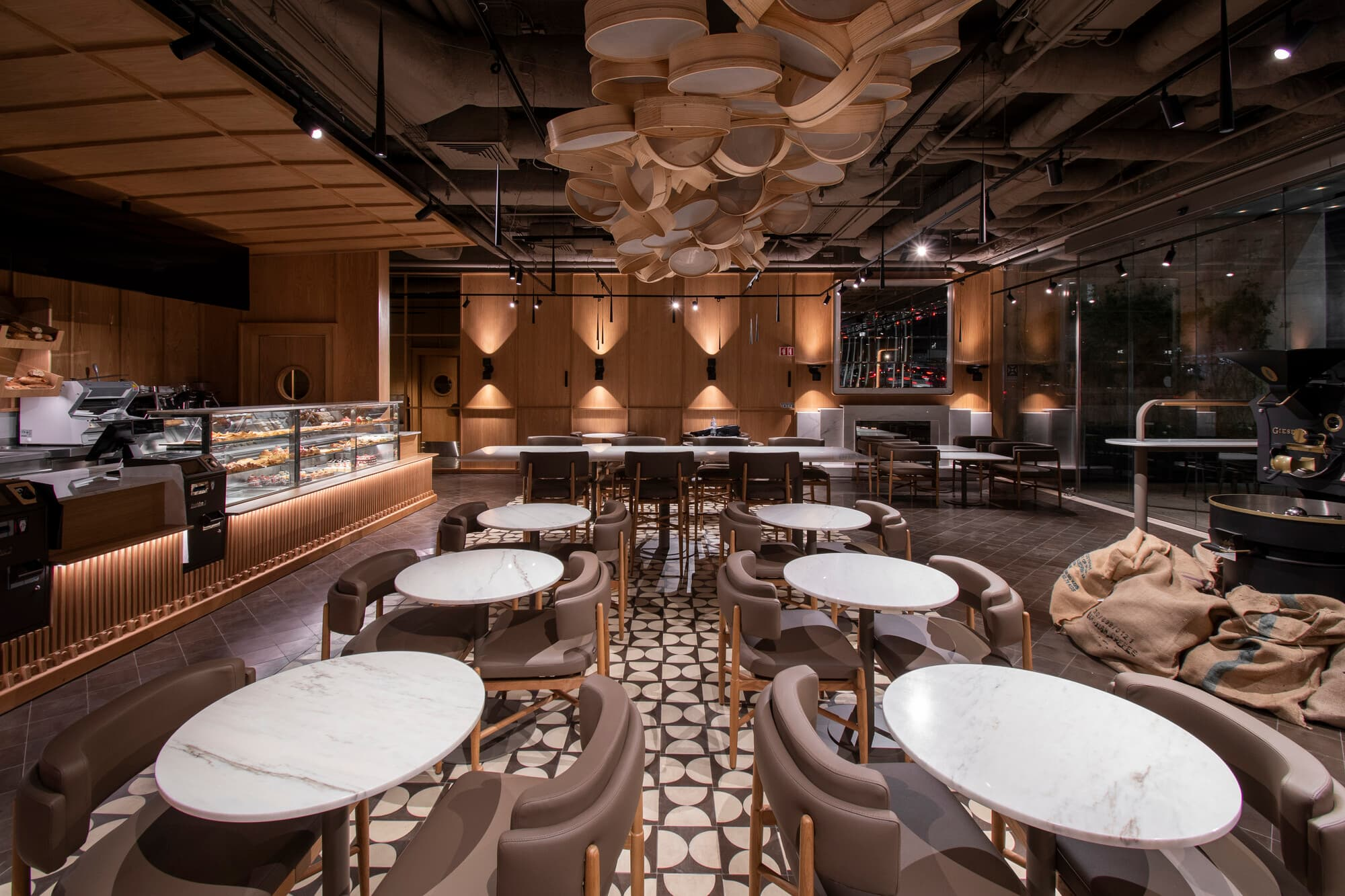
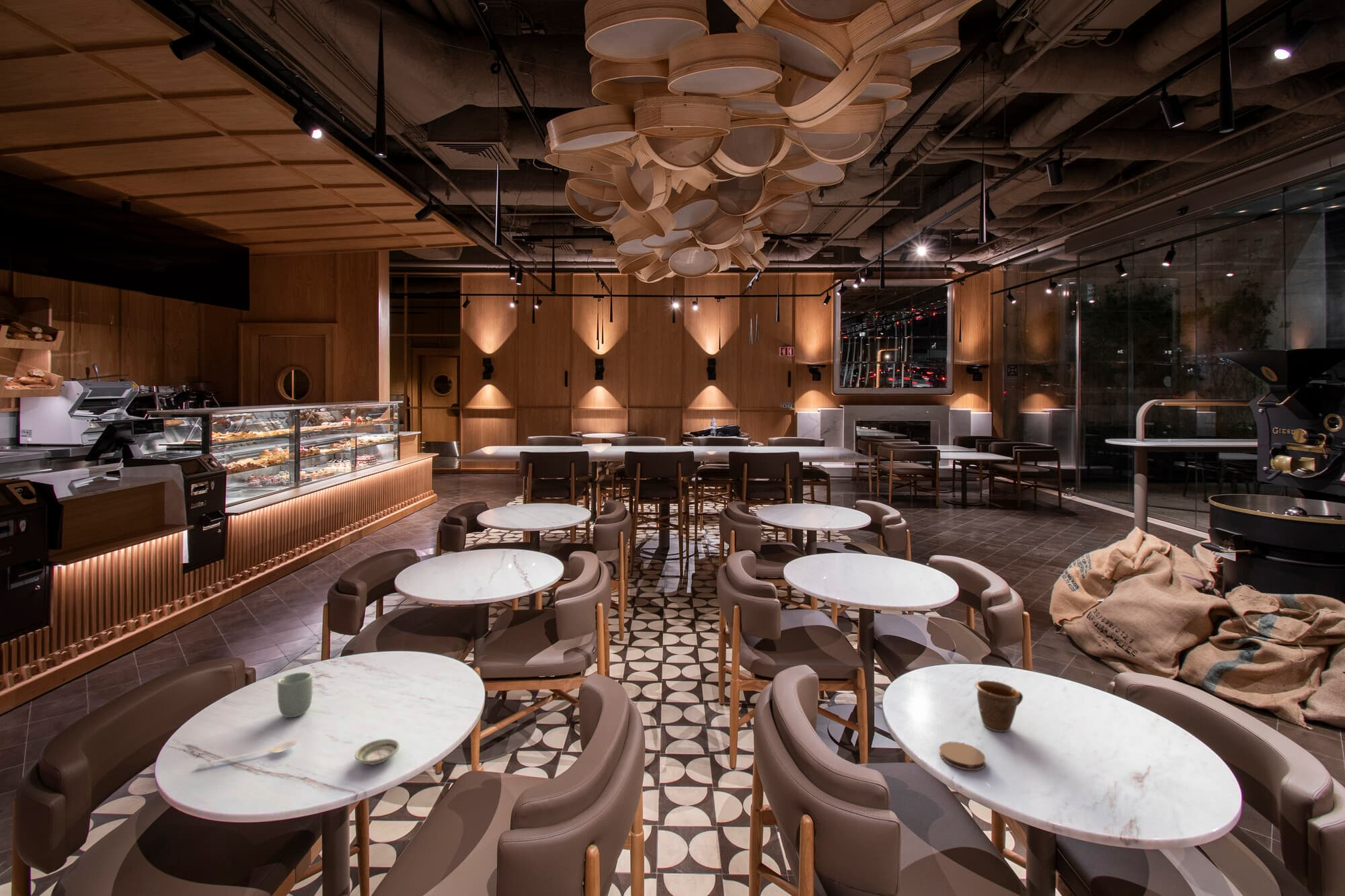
+ saucer [354,738,400,766]
+ mug [974,680,1024,733]
+ cup [277,671,313,718]
+ coaster [939,741,986,771]
+ stirrer [197,740,299,768]
